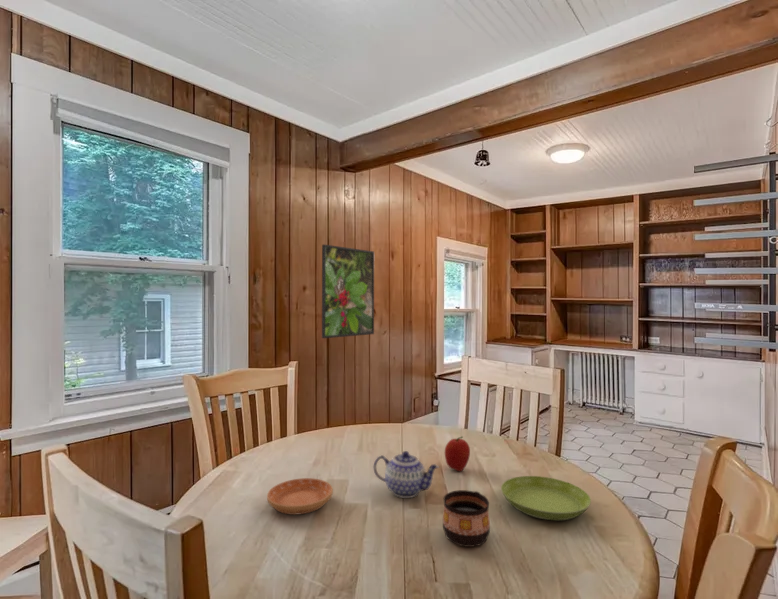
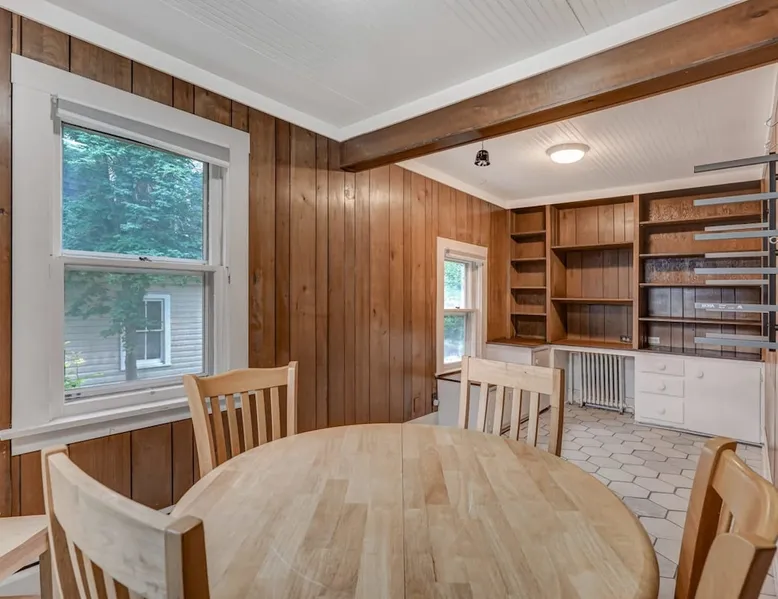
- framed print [321,243,375,339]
- fruit [444,435,471,472]
- cup [442,489,491,548]
- saucer [500,475,592,521]
- saucer [266,477,334,516]
- teapot [373,450,440,499]
